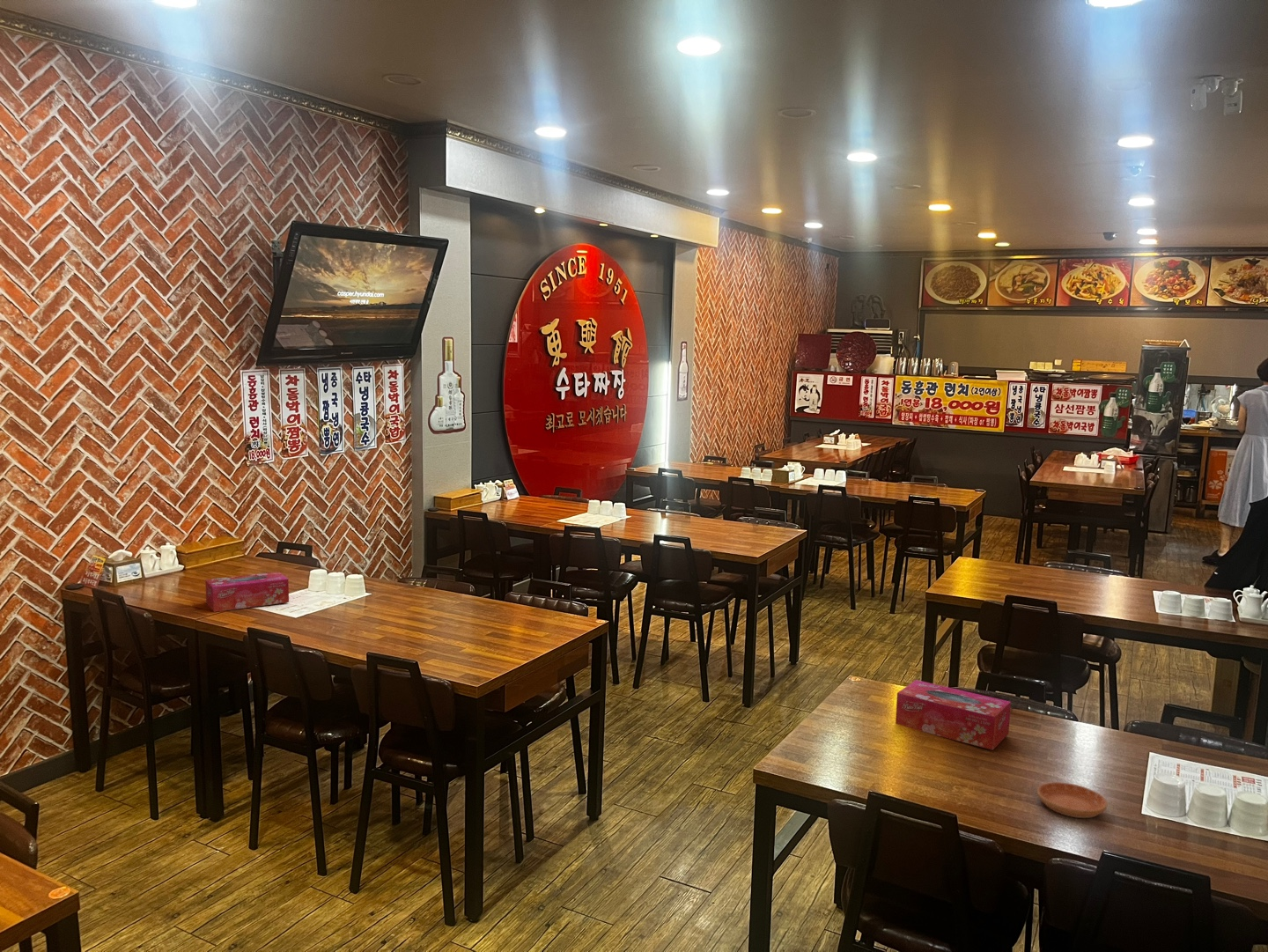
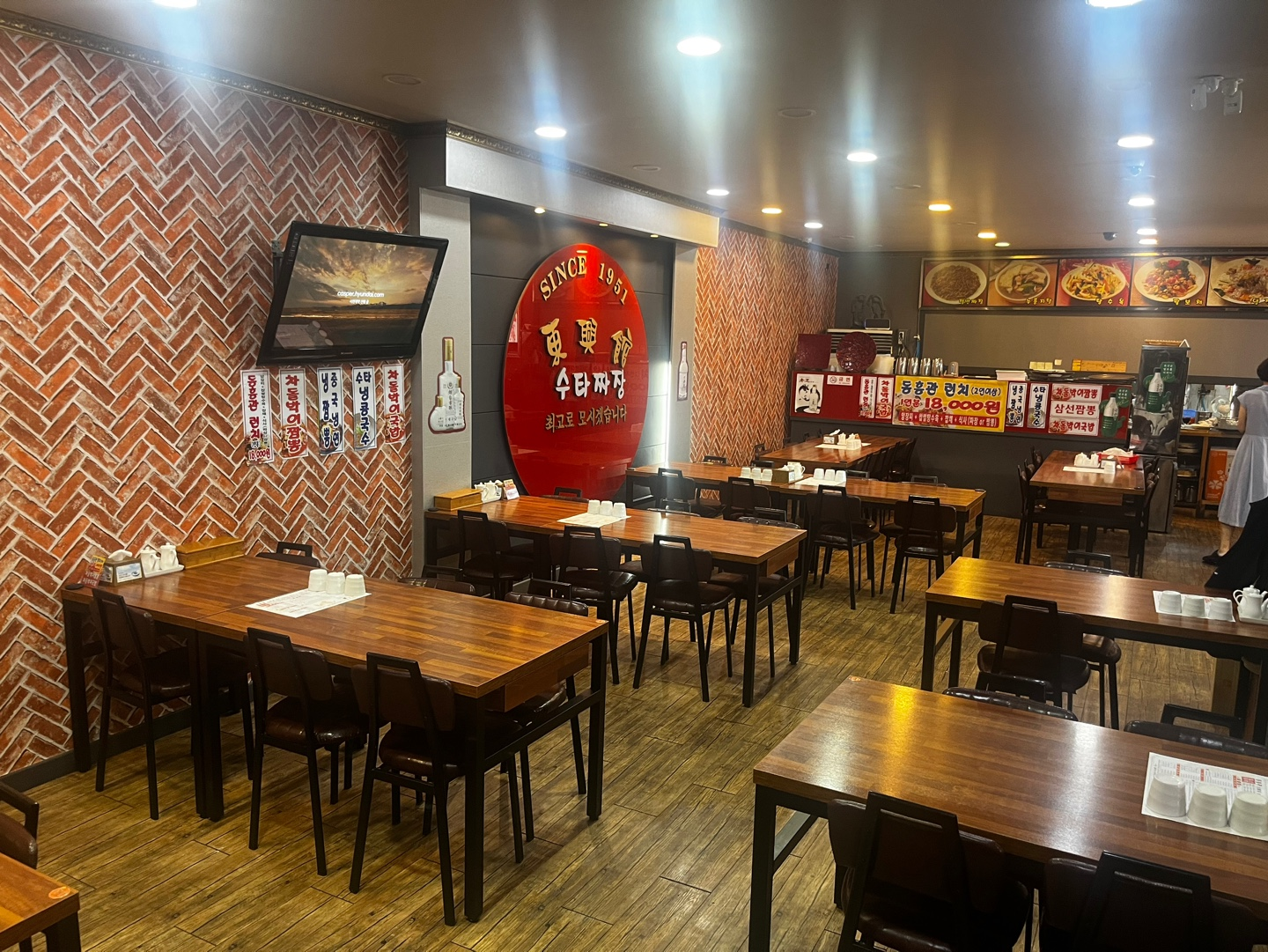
- saucer [1036,781,1109,819]
- tissue box [895,679,1012,751]
- tissue box [204,571,290,613]
